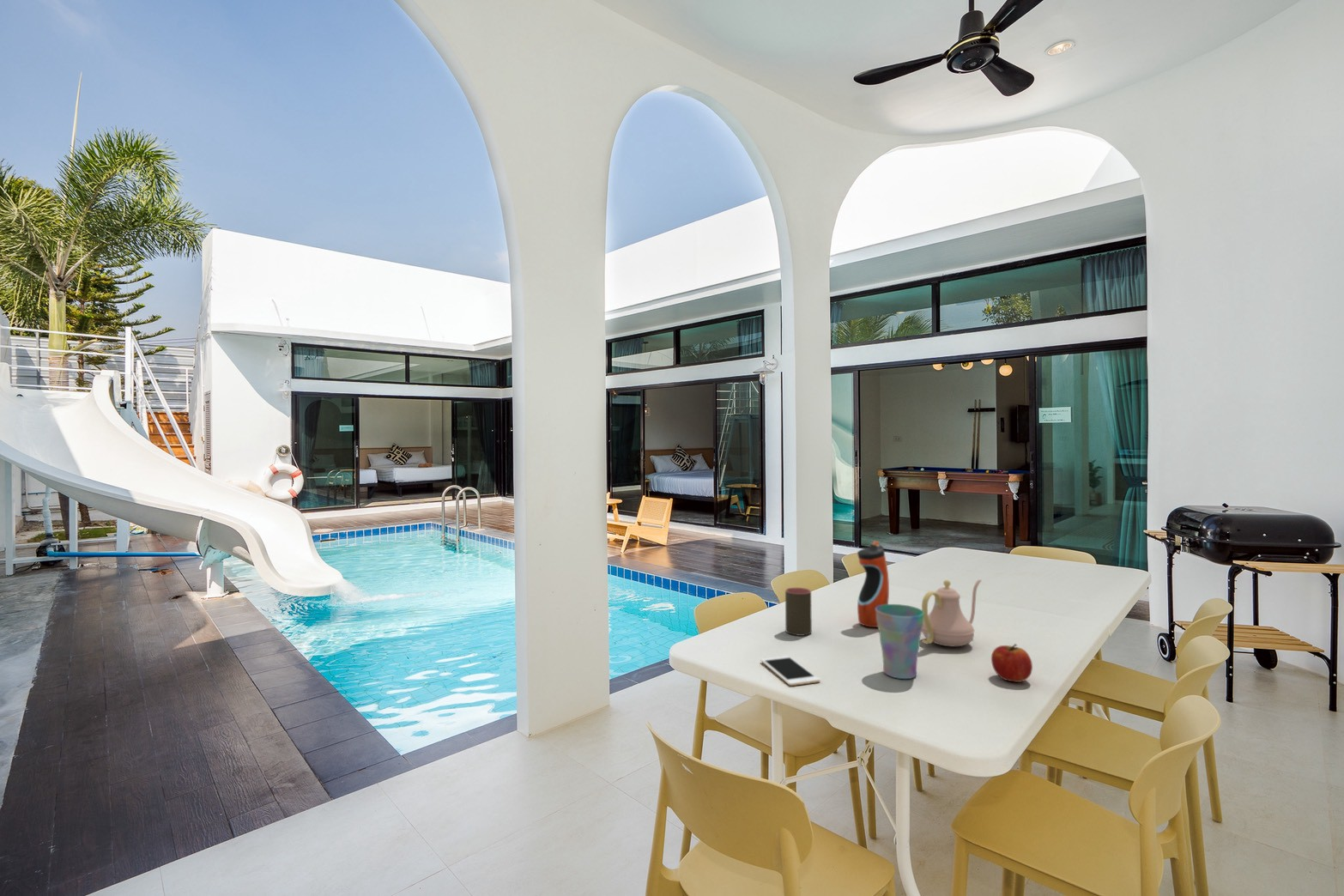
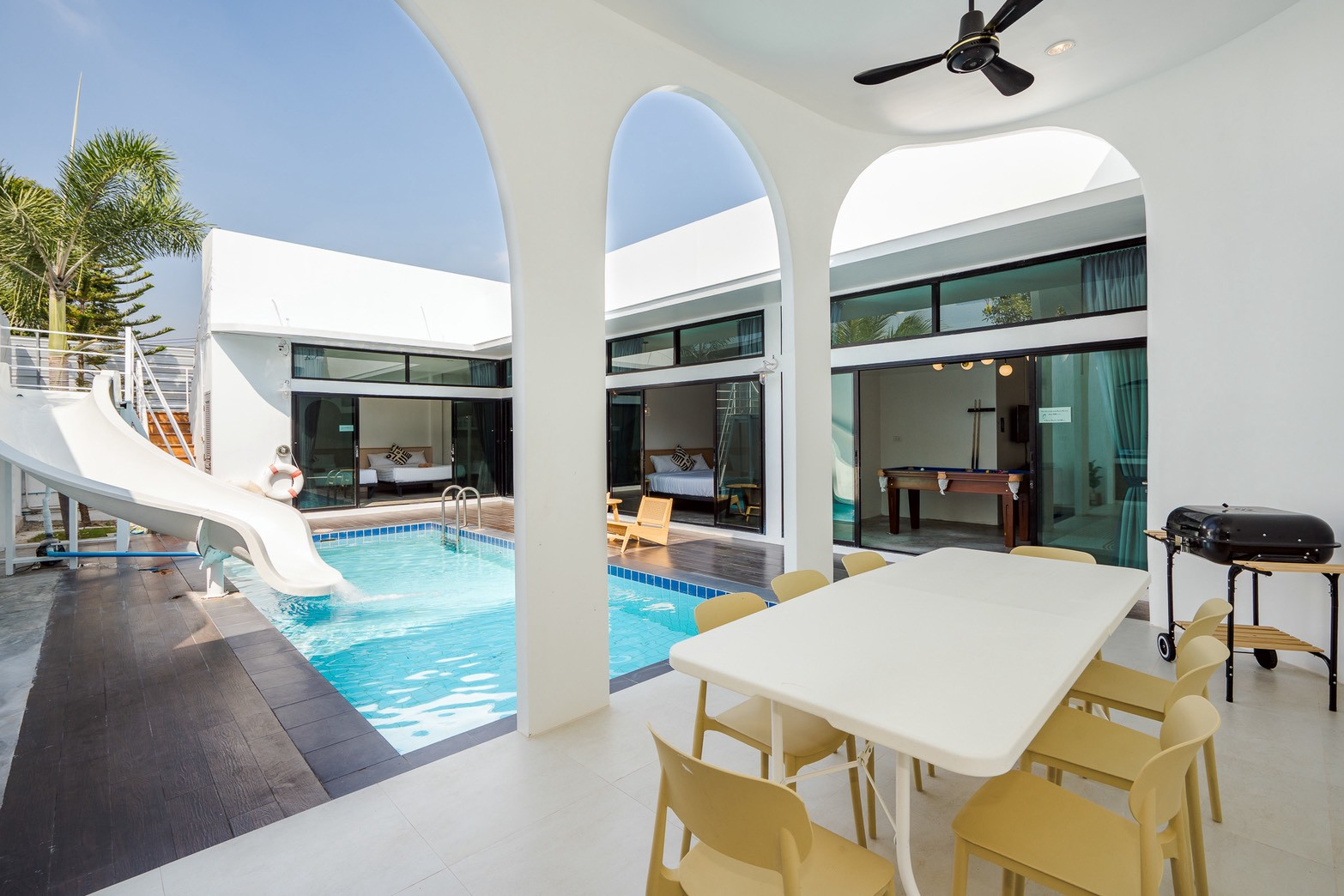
- water bottle [857,540,890,628]
- teapot [921,578,983,647]
- fruit [990,643,1033,683]
- cell phone [760,655,820,687]
- cup [875,603,924,680]
- cup [784,587,813,637]
